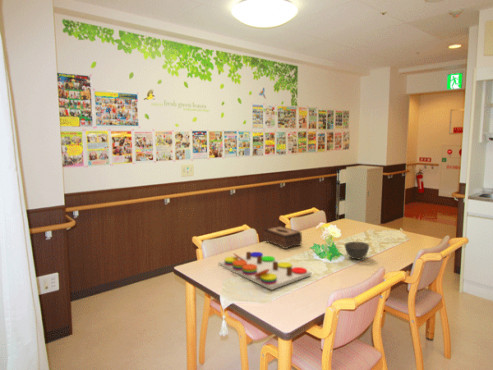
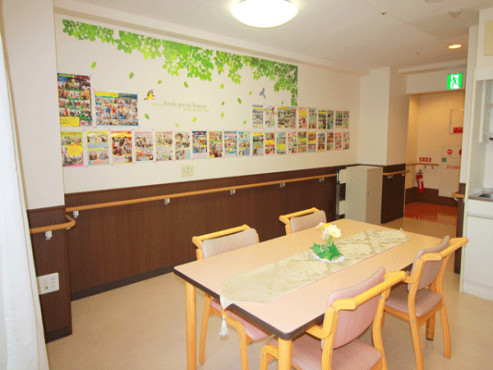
- tissue box [263,225,303,250]
- board game [218,251,312,291]
- bowl [344,241,370,260]
